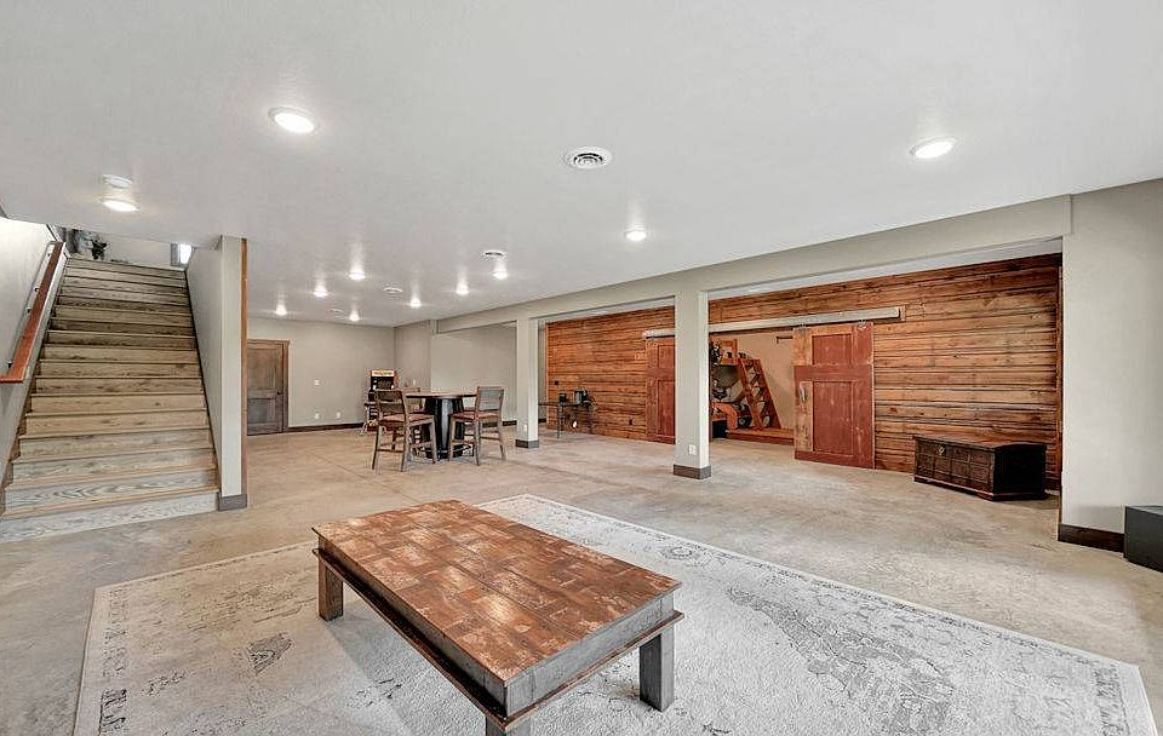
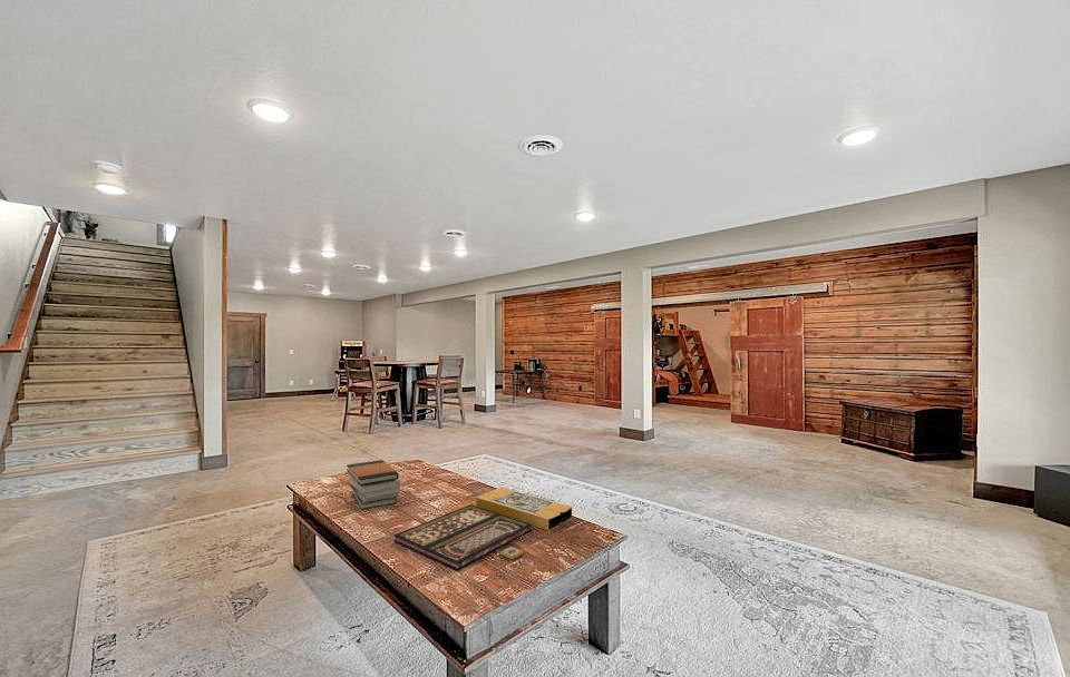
+ book stack [346,459,401,511]
+ board game [392,487,573,571]
